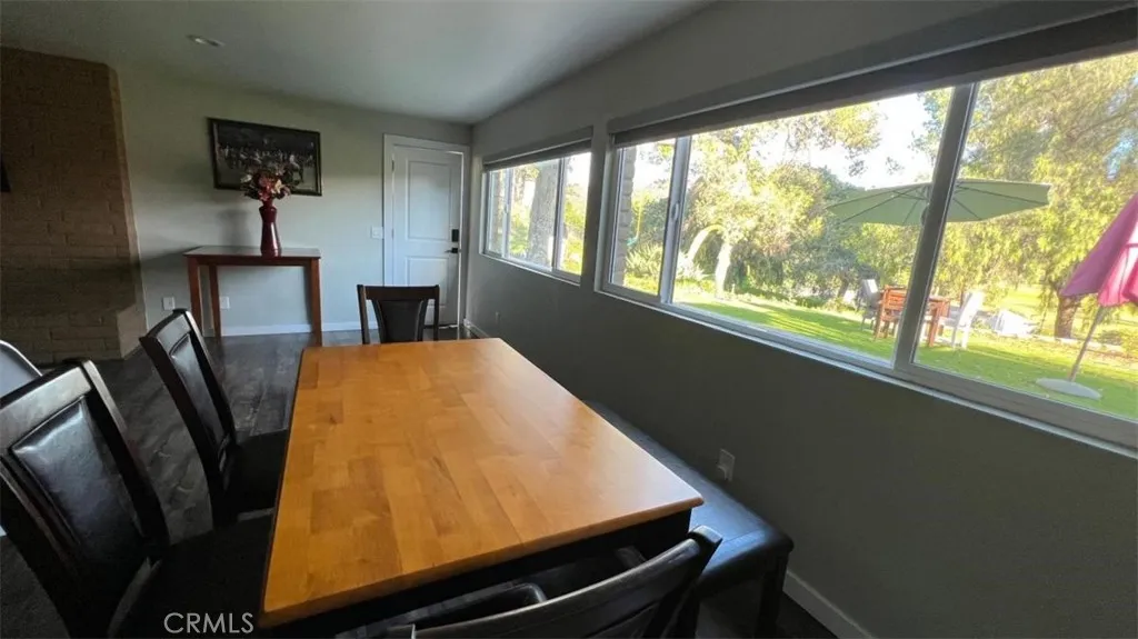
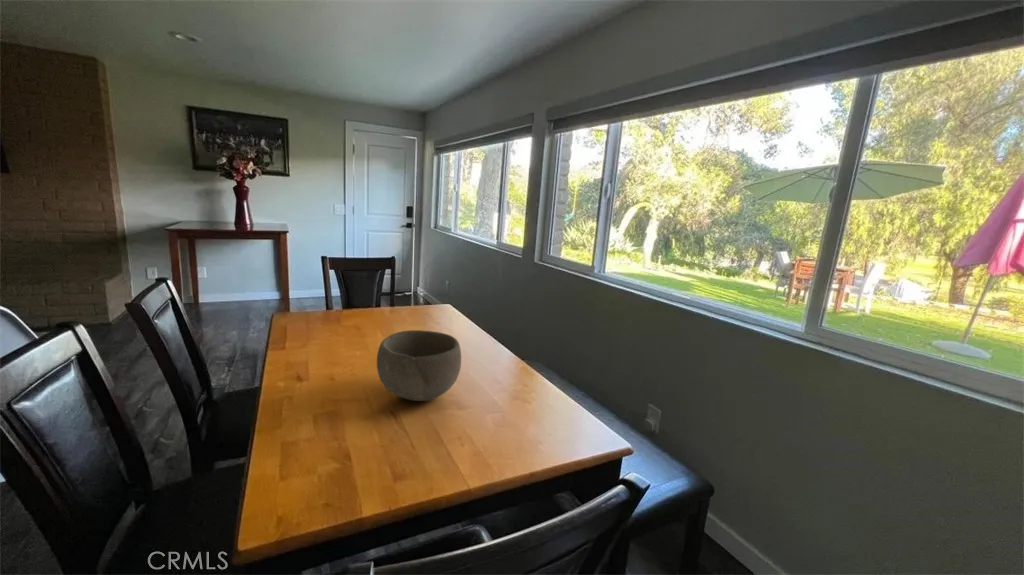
+ bowl [376,329,462,402]
